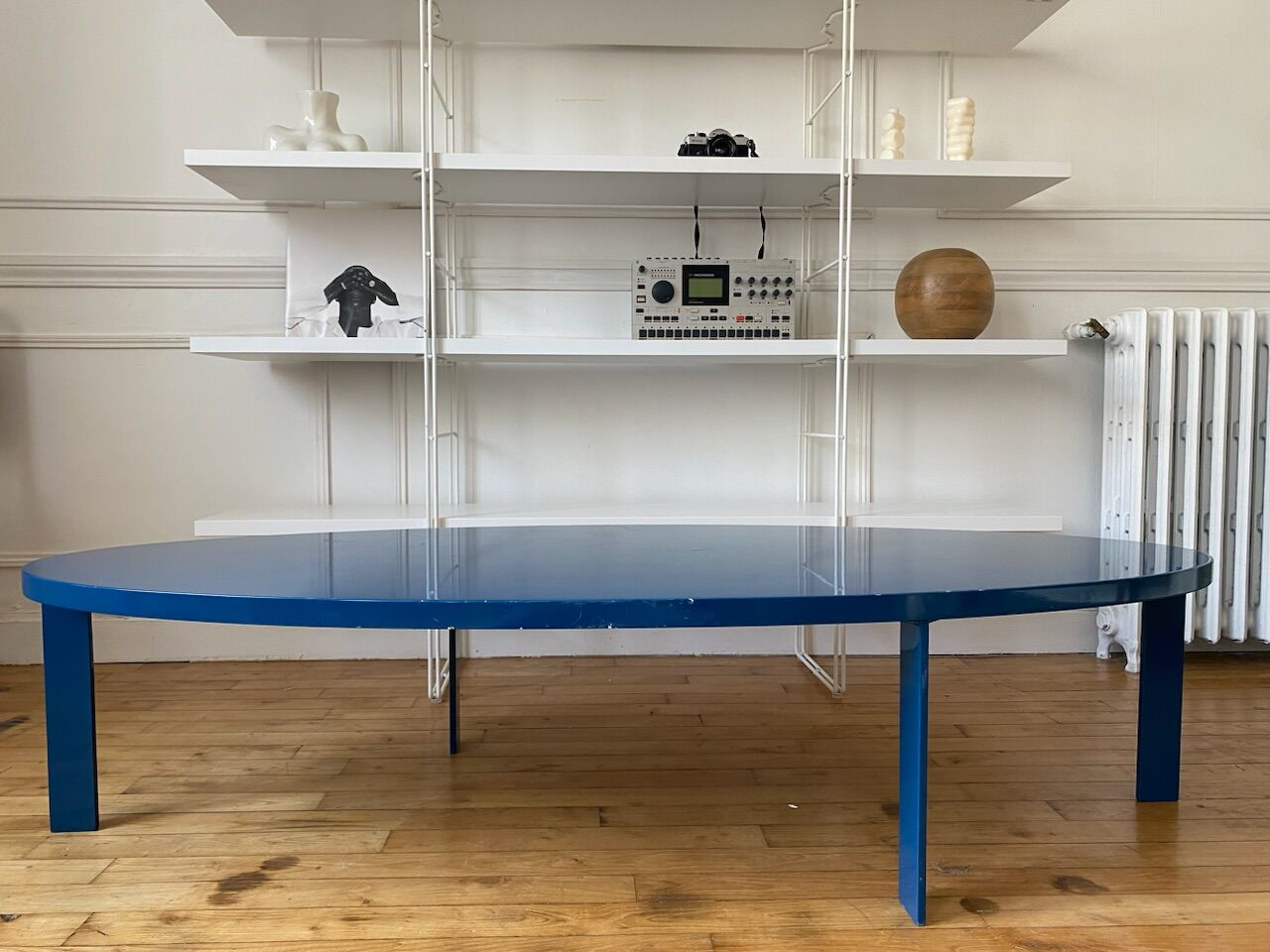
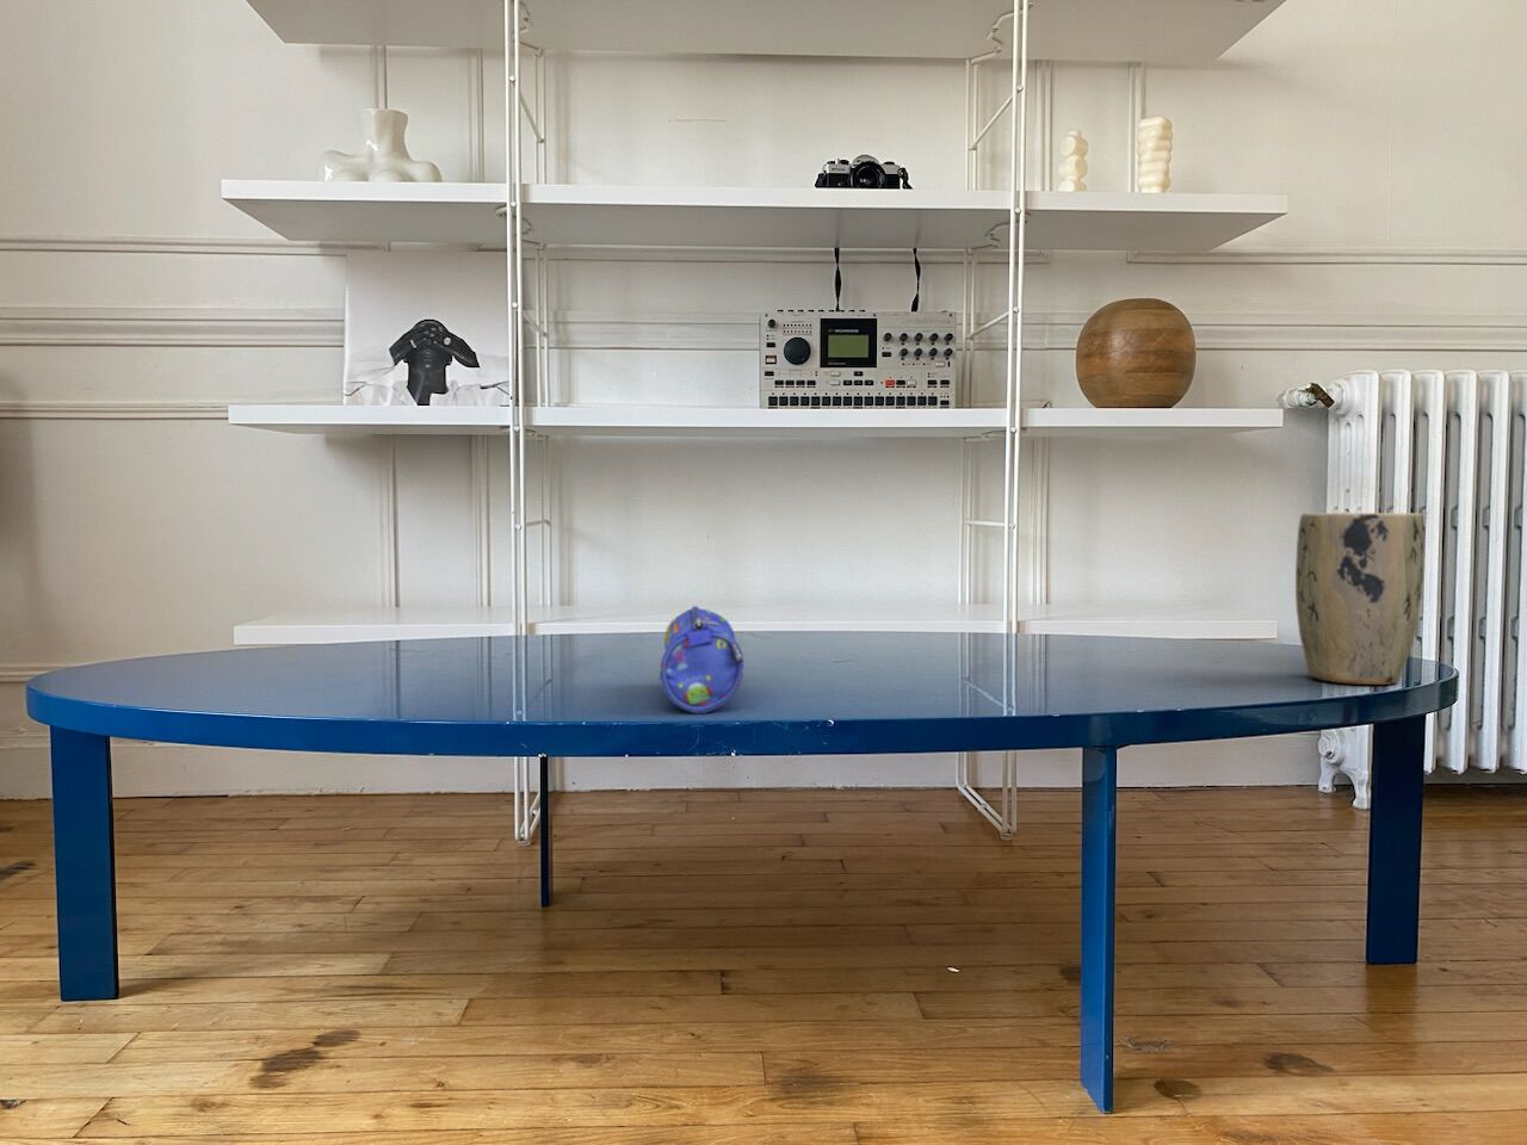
+ plant pot [1295,511,1426,686]
+ pencil case [659,605,745,714]
